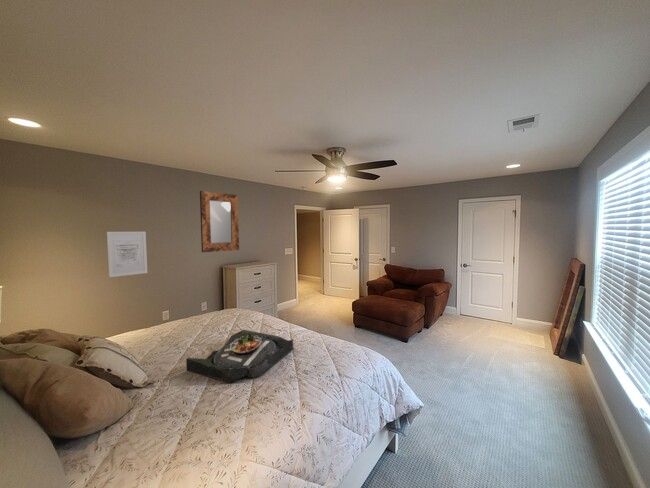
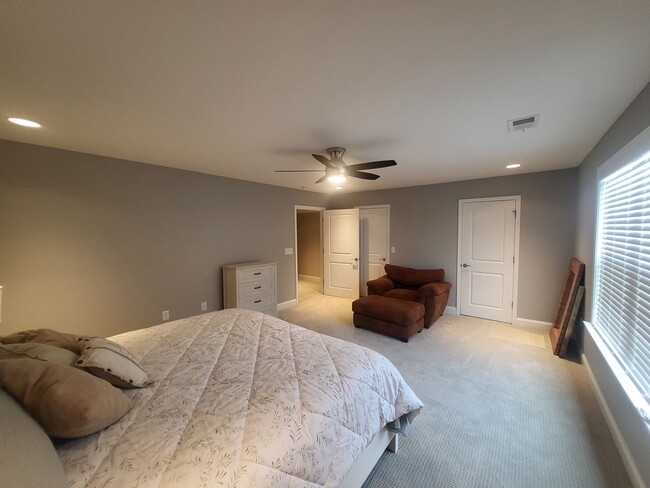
- home mirror [199,190,240,253]
- serving tray [185,329,295,384]
- wall art [106,231,148,278]
